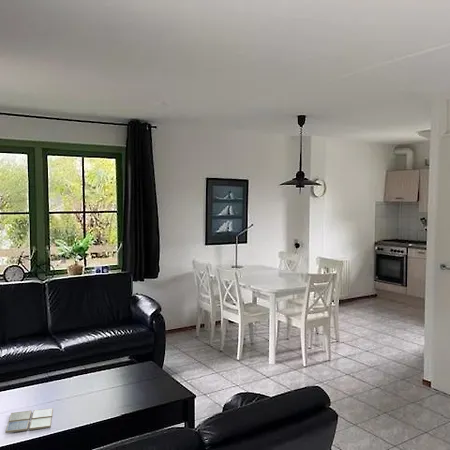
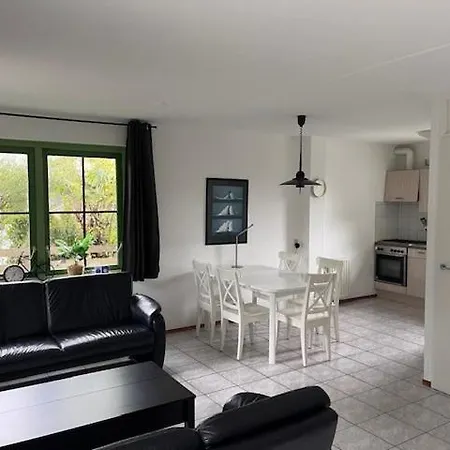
- drink coaster [5,407,54,434]
